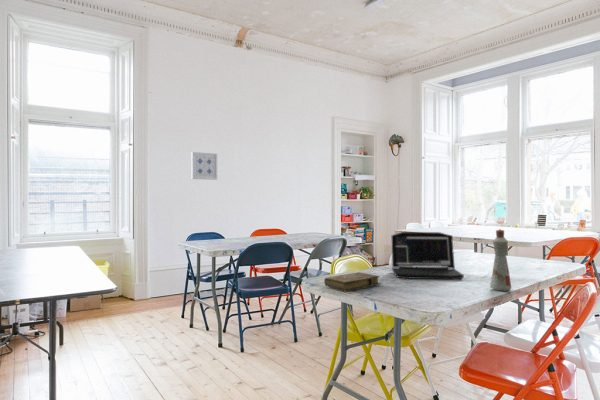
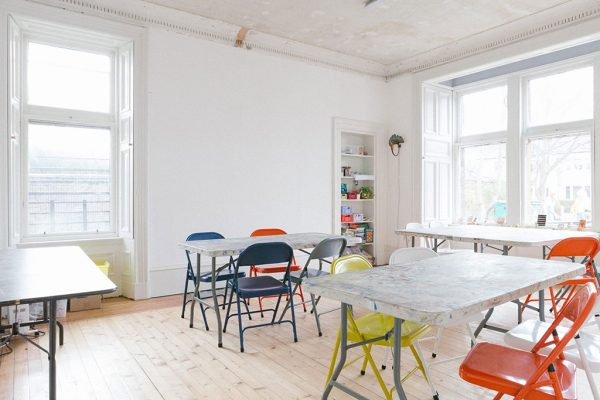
- book [323,271,381,293]
- bottle [489,228,512,292]
- laptop [391,231,465,280]
- wall art [190,151,218,181]
